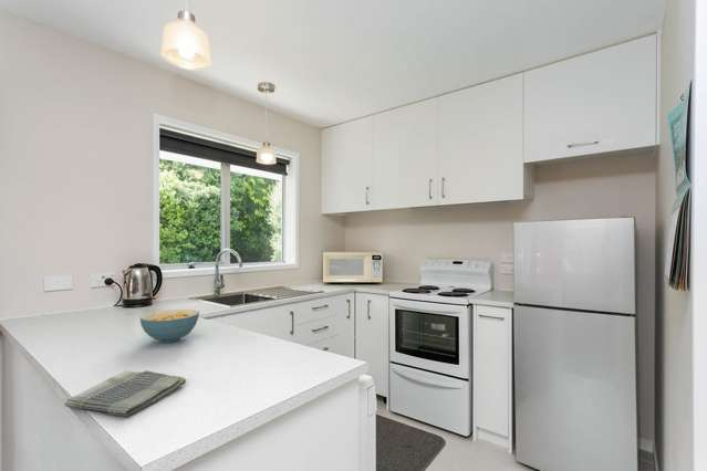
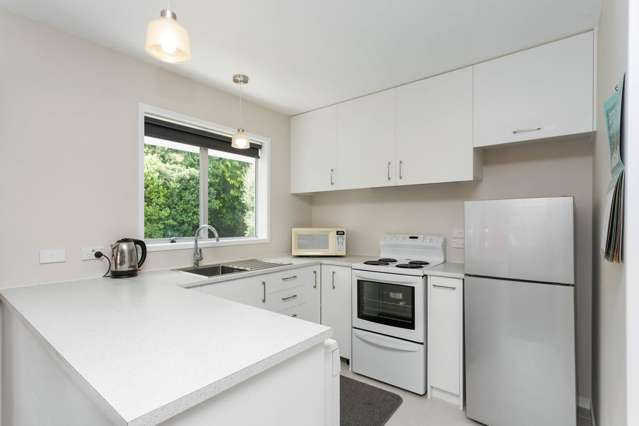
- cereal bowl [139,308,200,344]
- dish towel [63,369,188,418]
